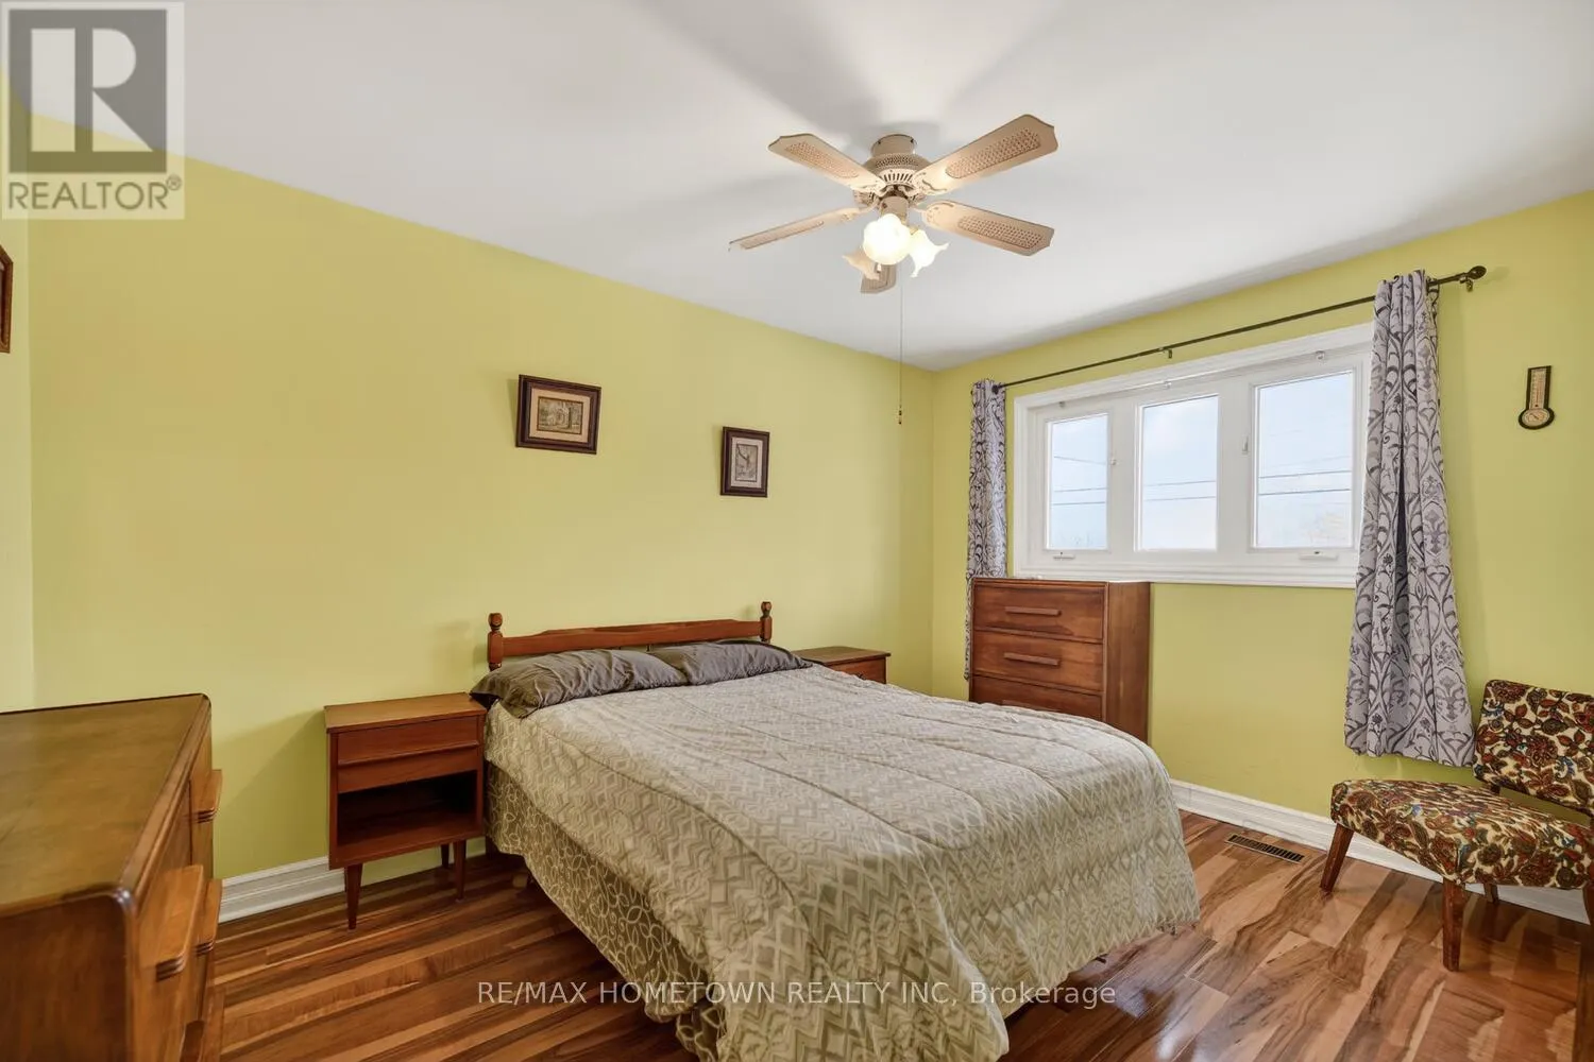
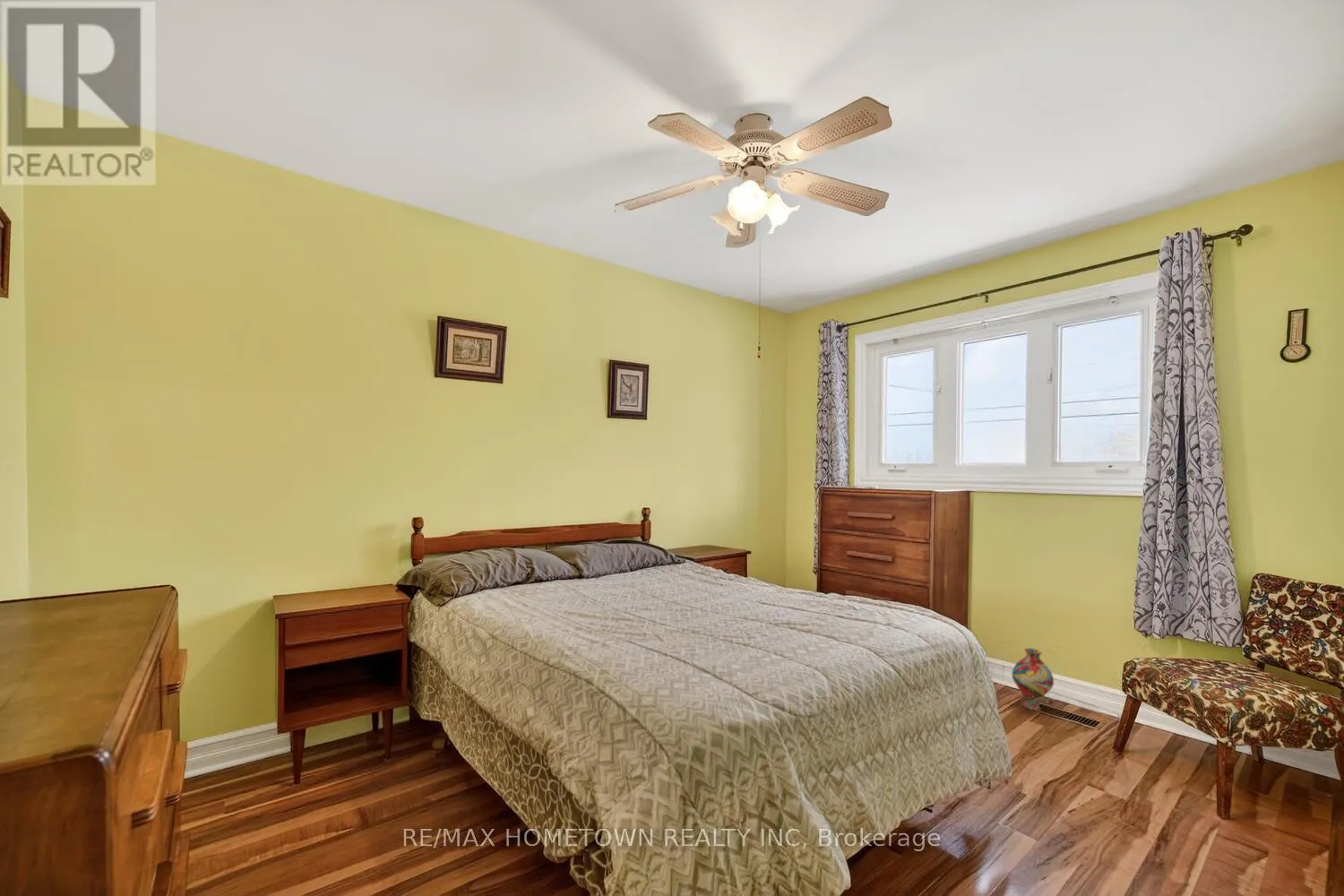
+ vase [1011,648,1055,711]
